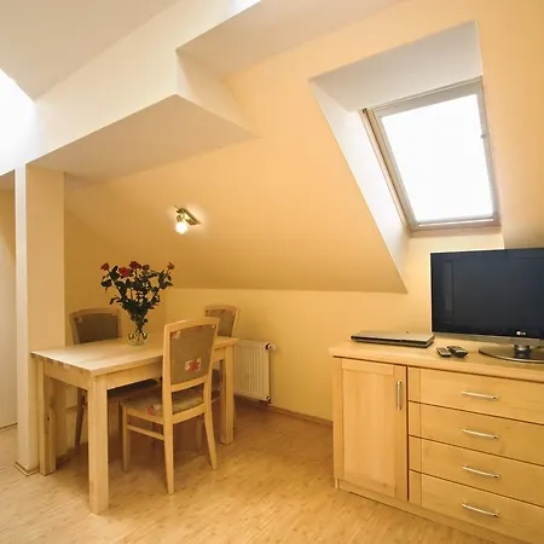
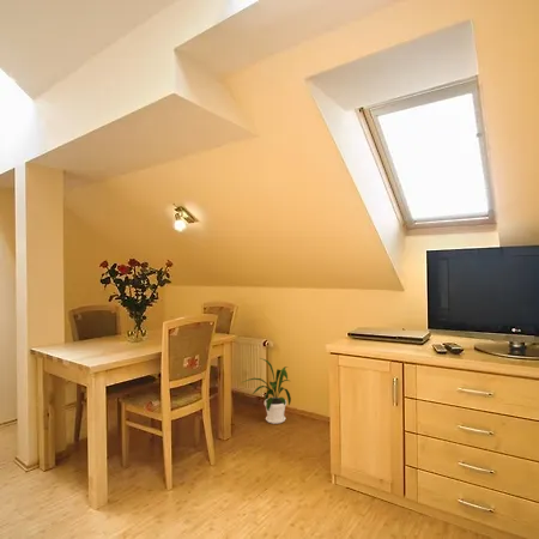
+ house plant [242,357,292,425]
